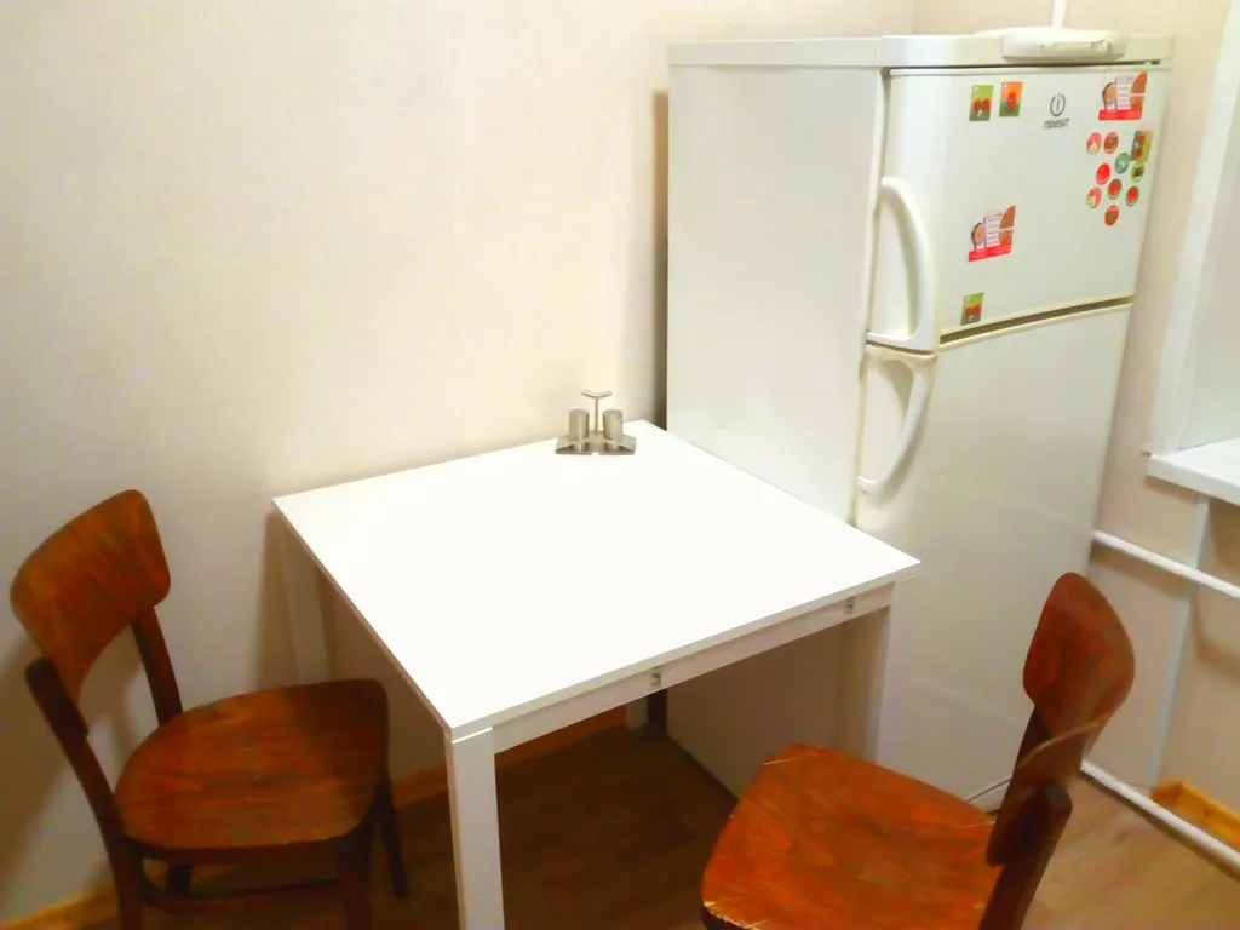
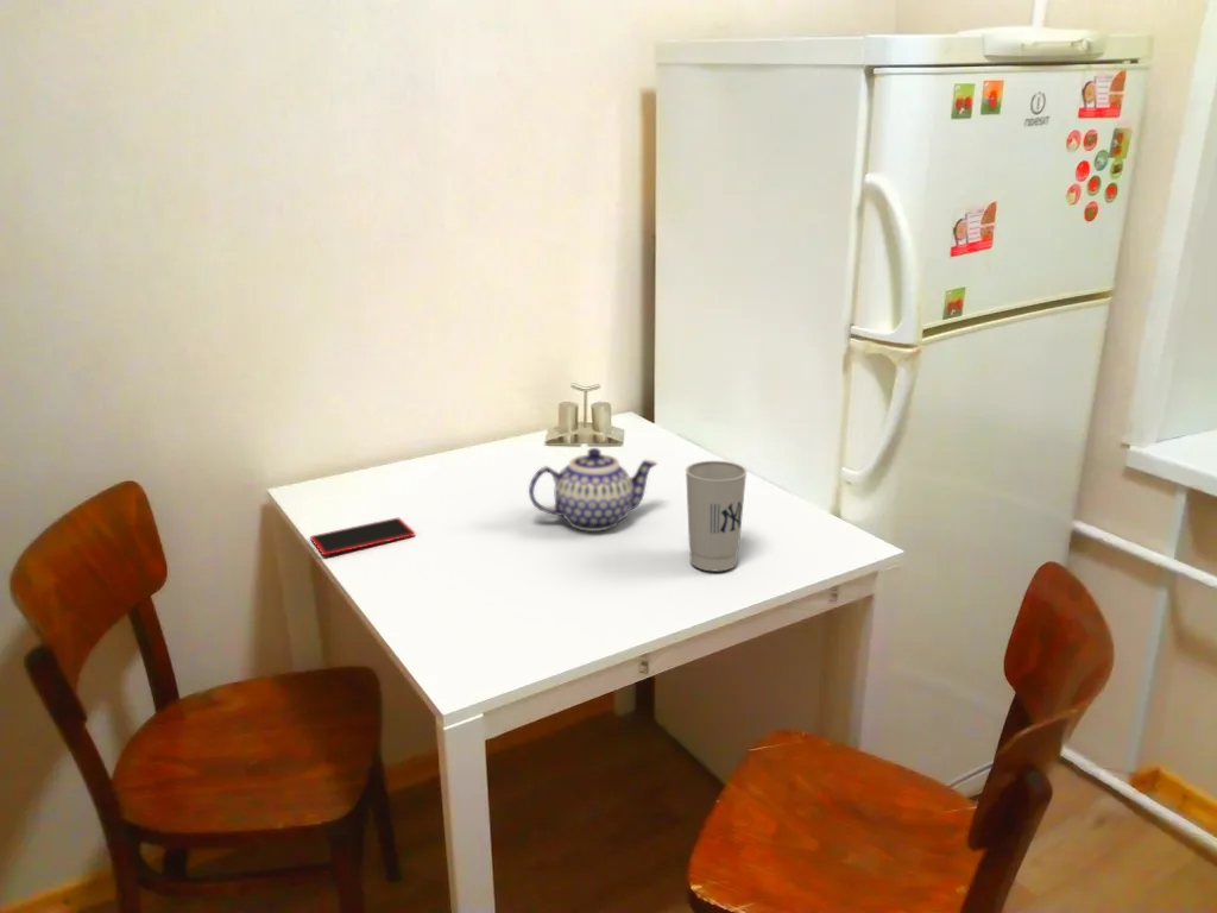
+ teapot [528,447,658,533]
+ smartphone [309,517,416,556]
+ cup [685,460,748,572]
